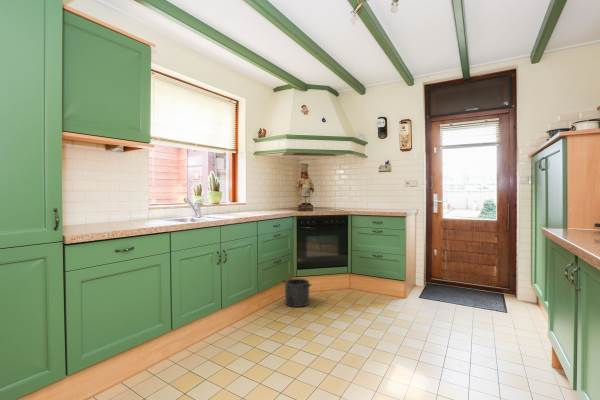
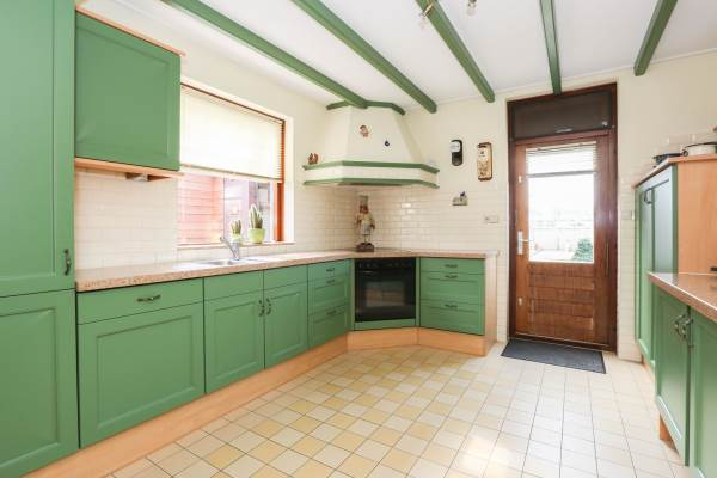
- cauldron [281,278,312,308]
